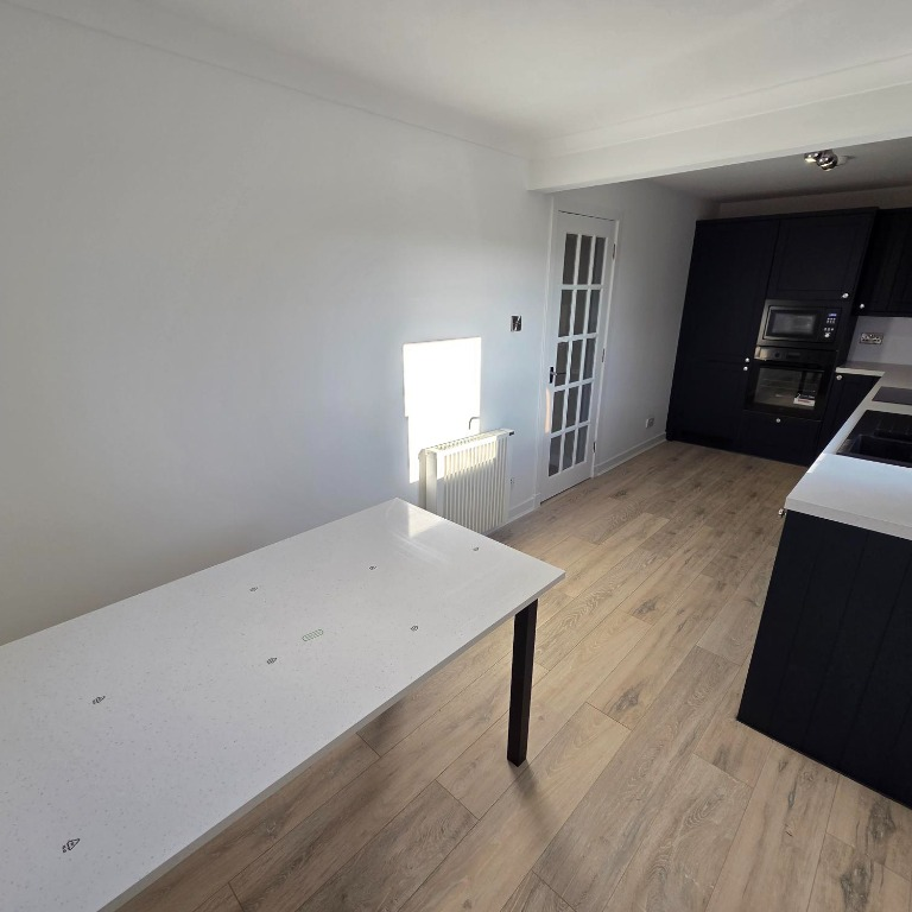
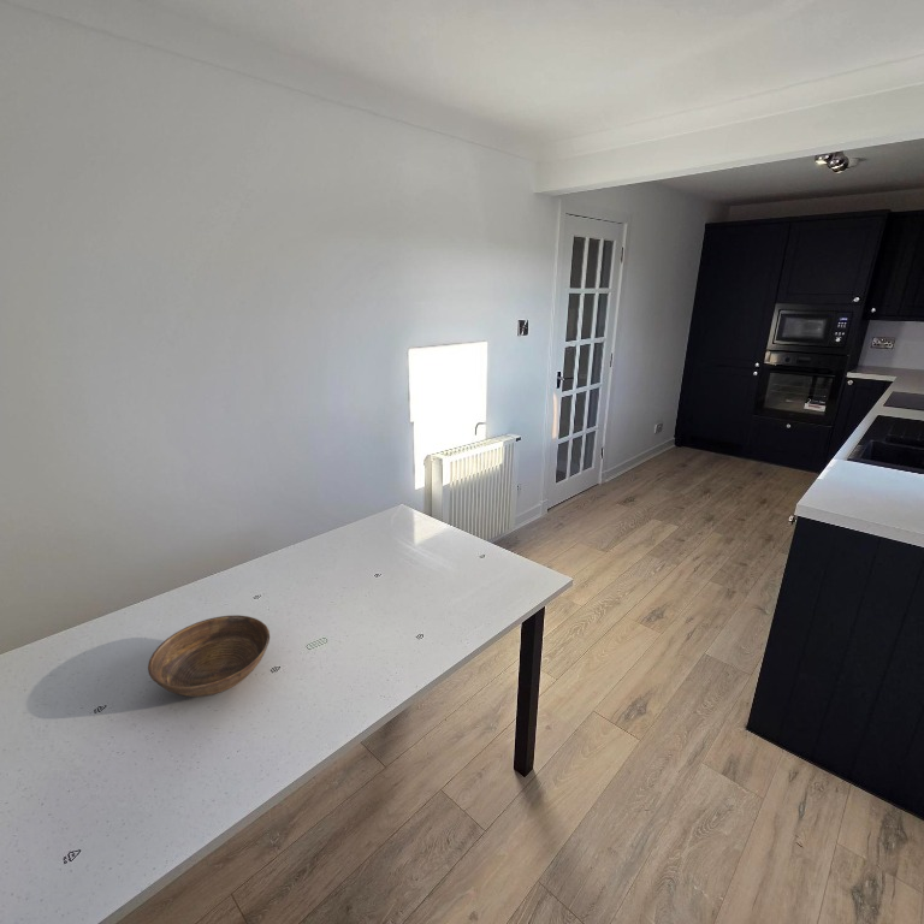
+ bowl [147,614,271,698]
